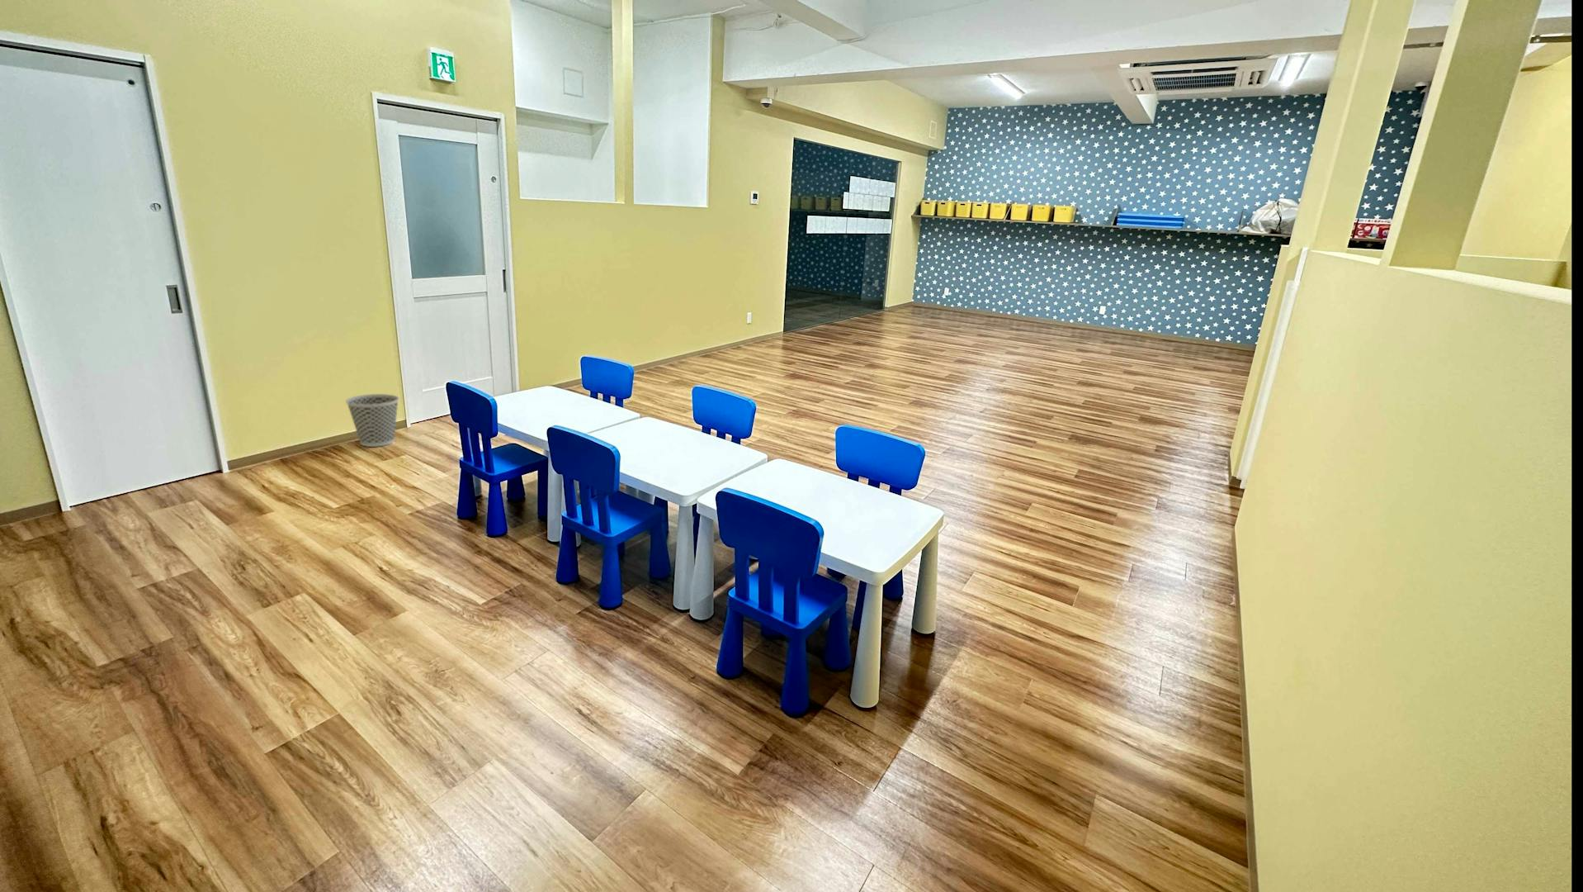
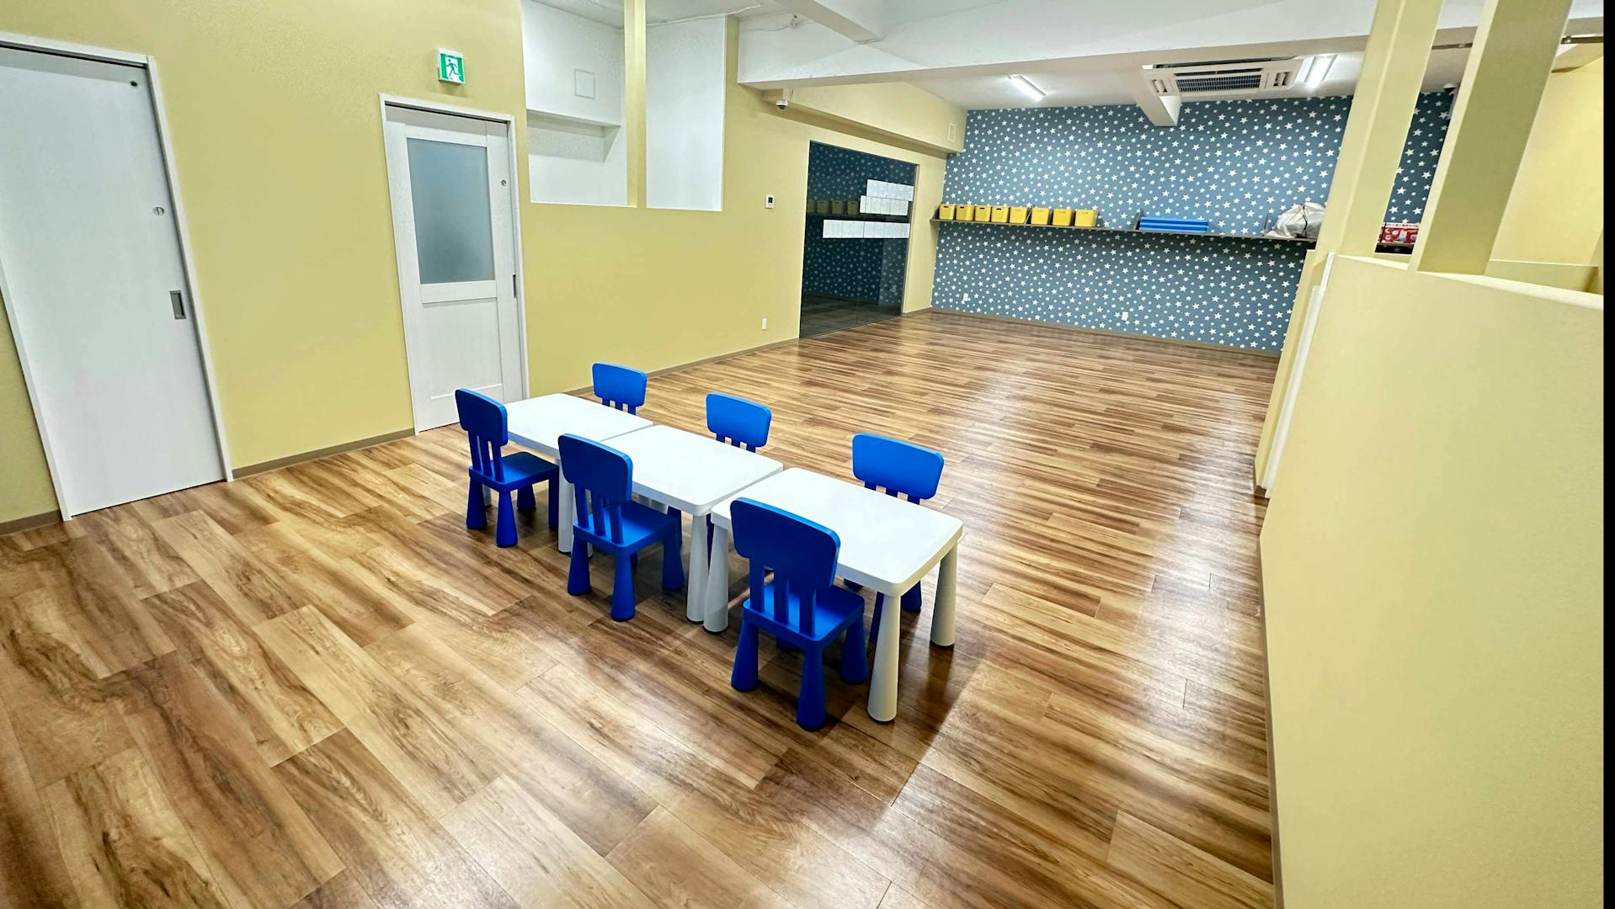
- wastebasket [345,393,399,448]
